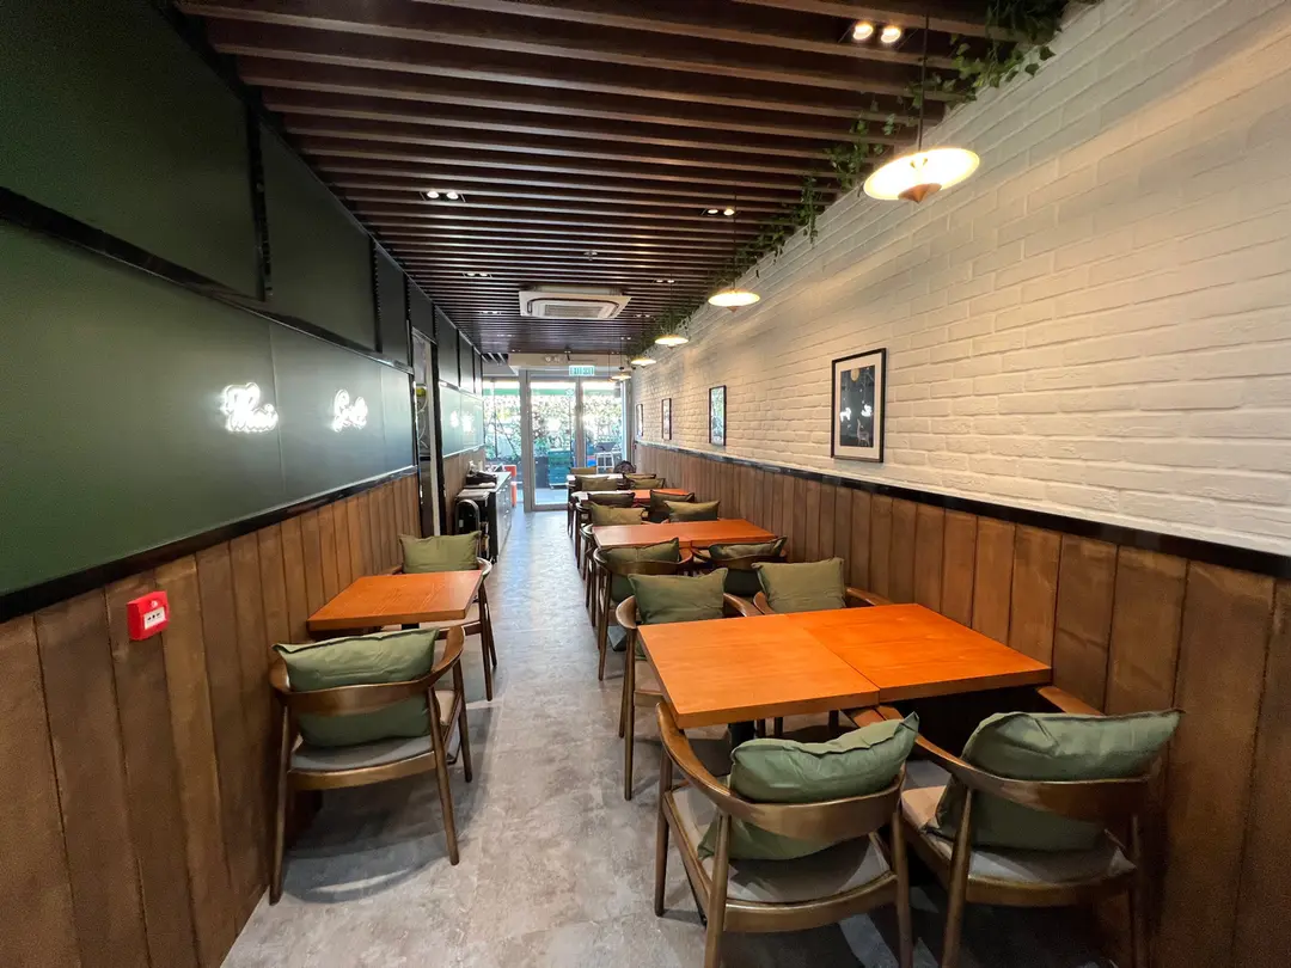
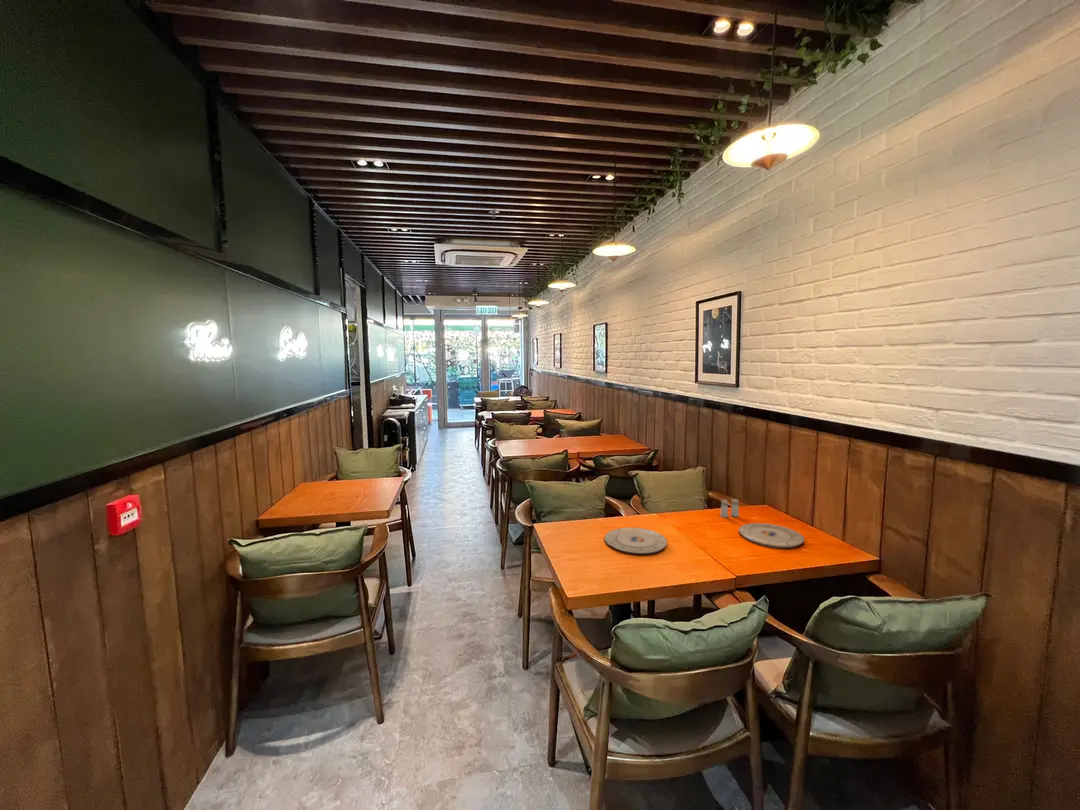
+ salt and pepper shaker [719,498,740,519]
+ plate [738,522,805,549]
+ plate [604,527,668,555]
